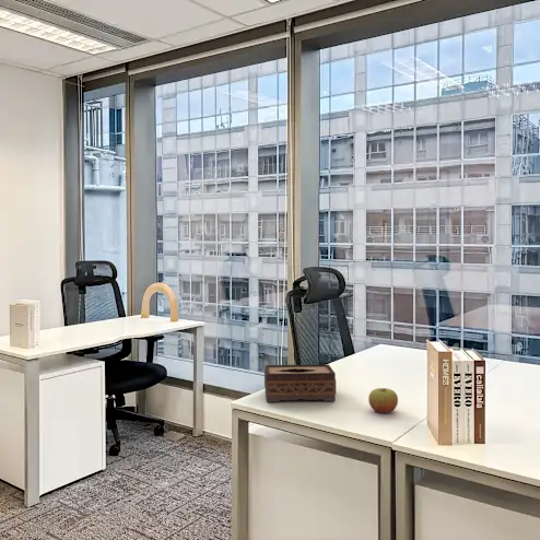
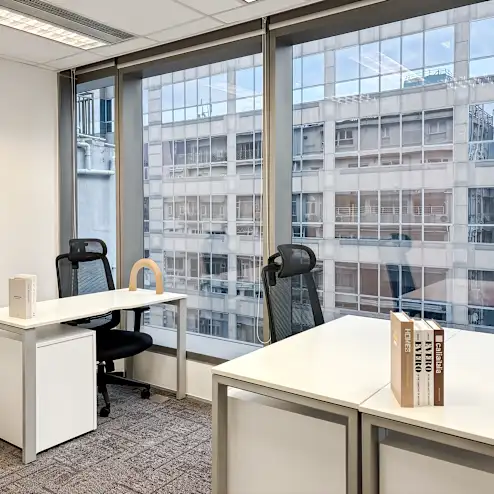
- tissue box [263,363,337,403]
- apple [367,387,399,414]
